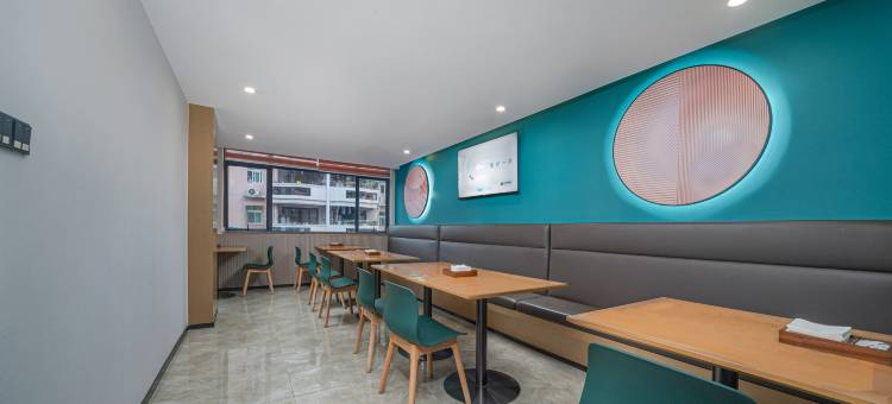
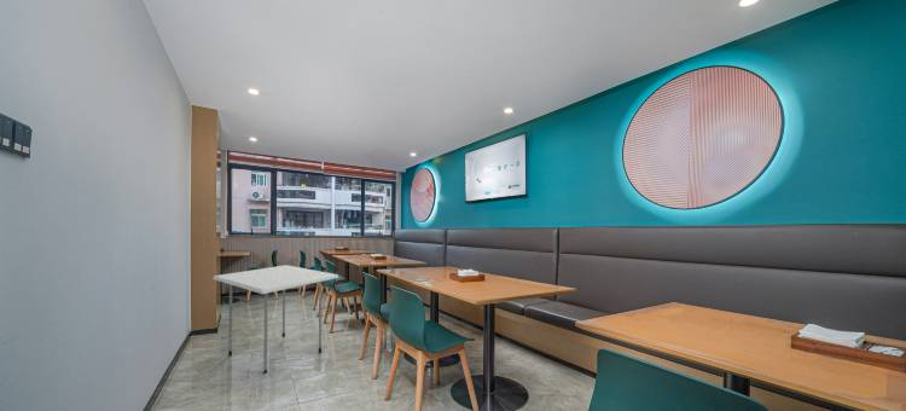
+ dining table [211,264,339,375]
